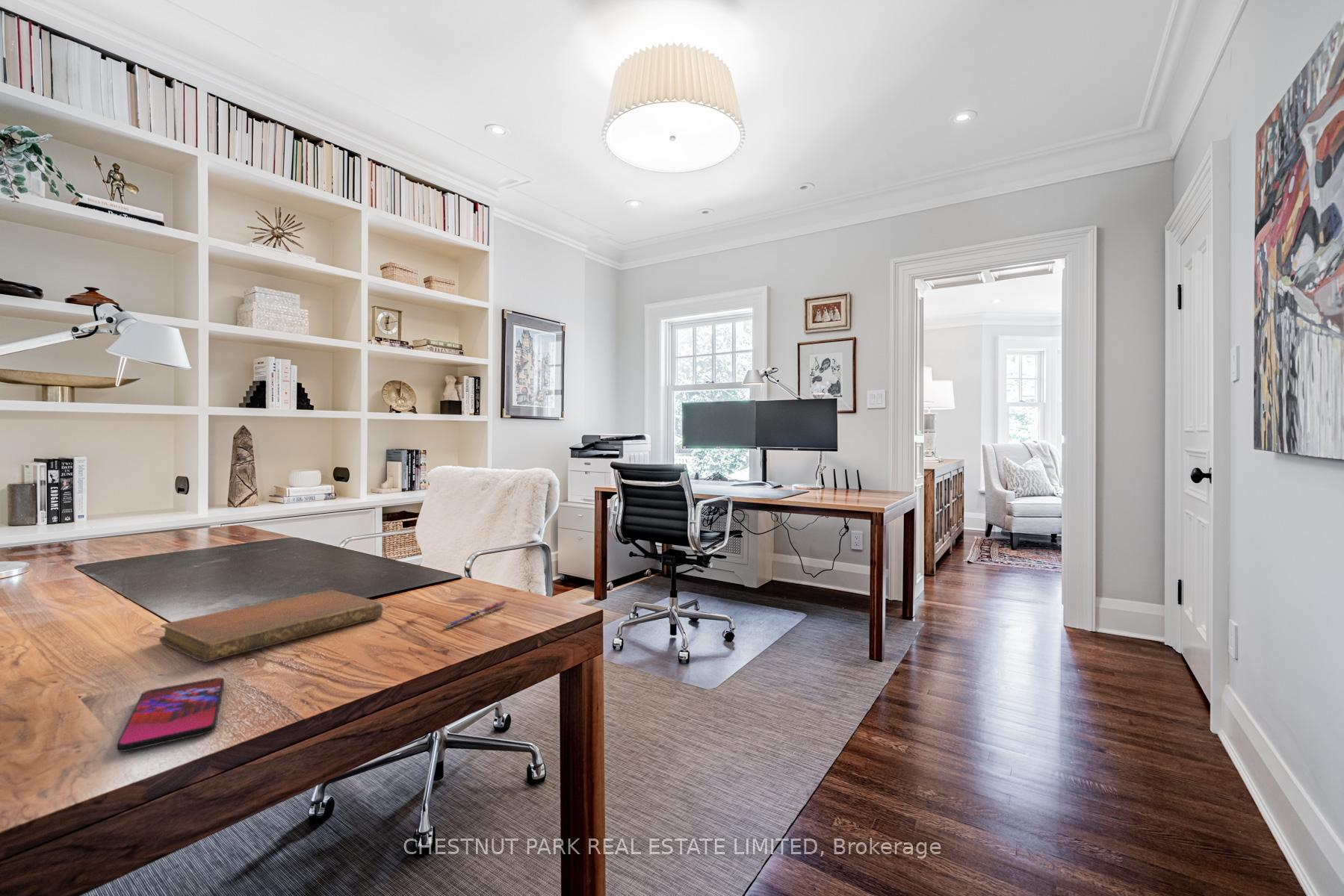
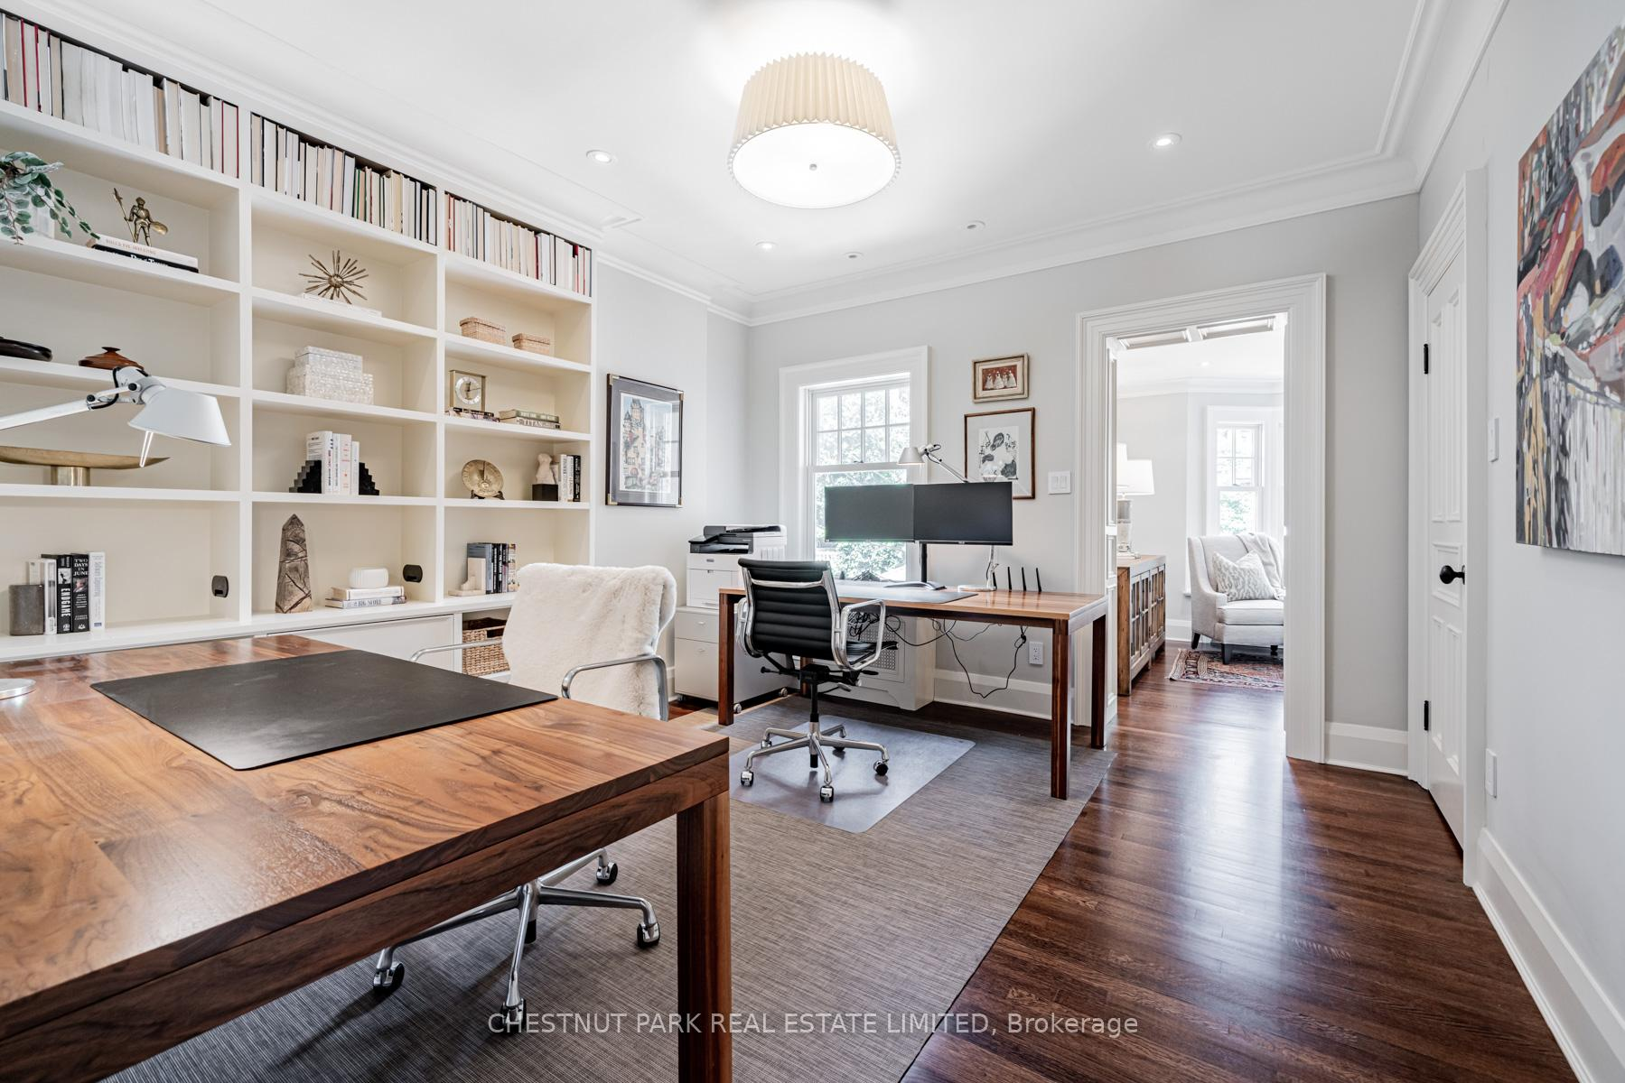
- smartphone [115,677,225,753]
- notebook [158,589,383,663]
- pen [442,600,507,629]
